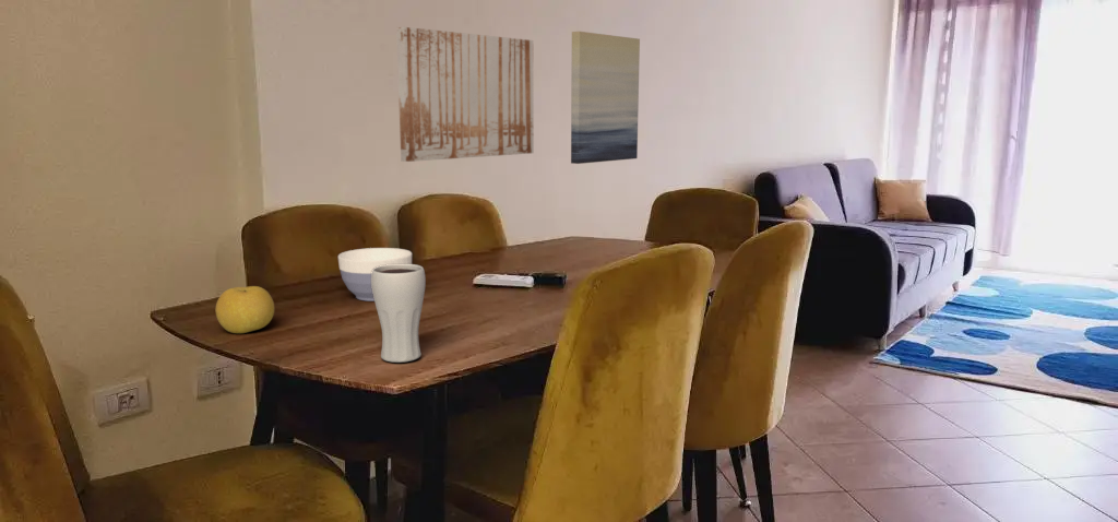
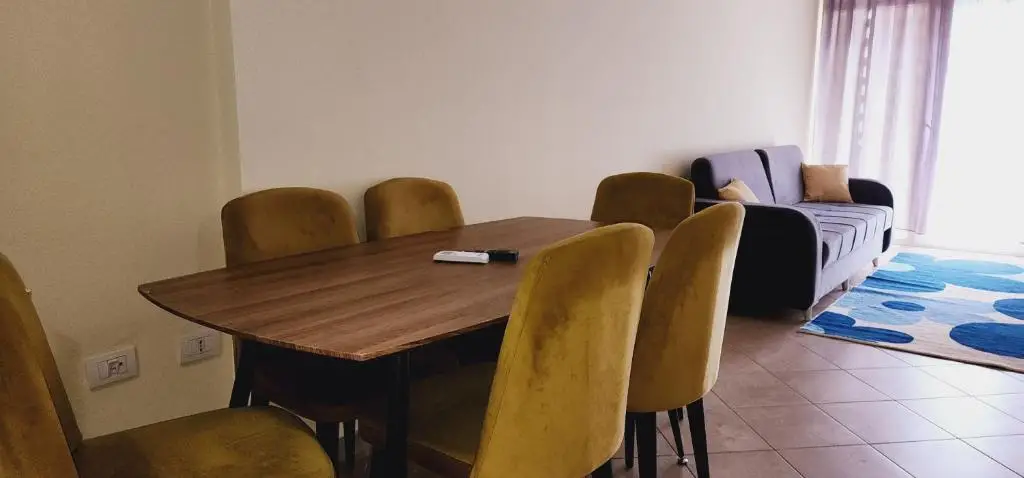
- drinking glass [371,263,427,364]
- fruit [214,285,275,334]
- wall art [395,26,535,163]
- bowl [337,247,413,302]
- wall art [570,31,641,165]
